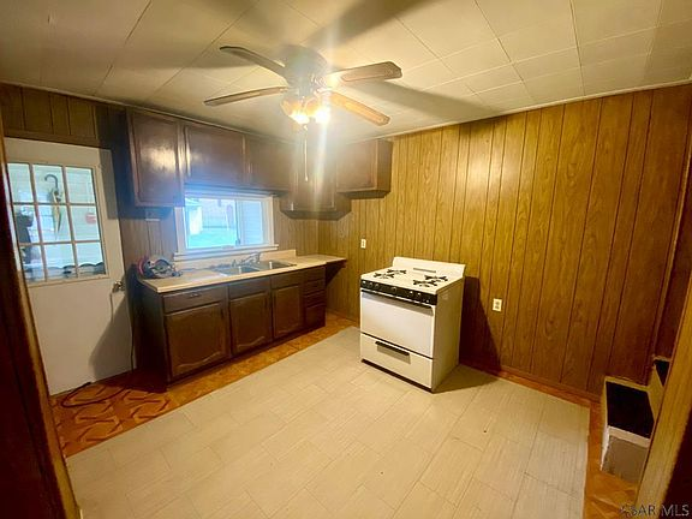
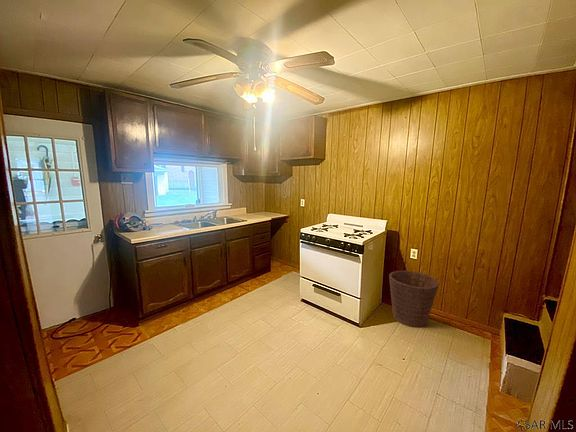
+ basket [388,270,440,328]
